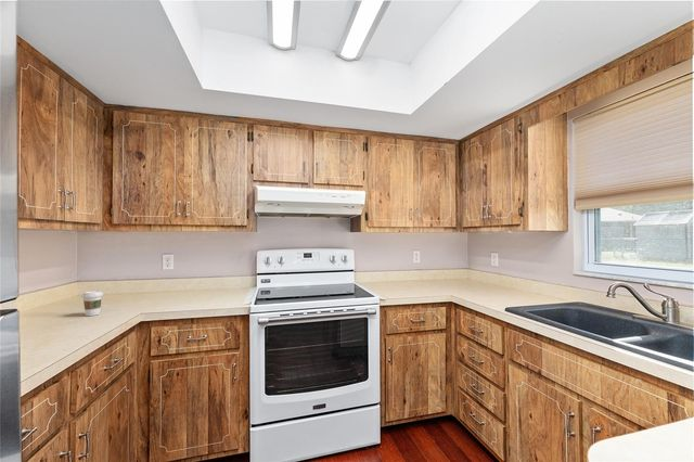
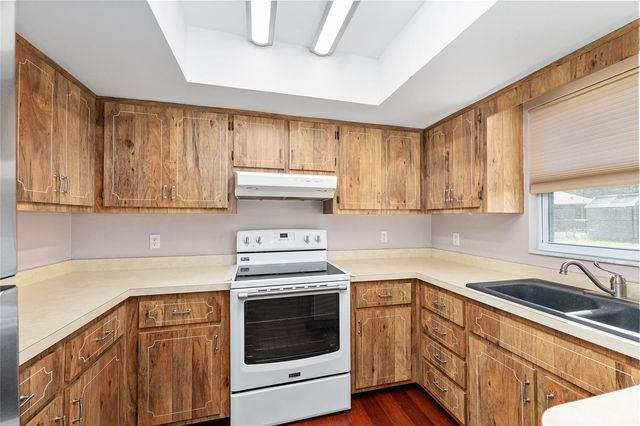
- coffee cup [80,290,104,317]
